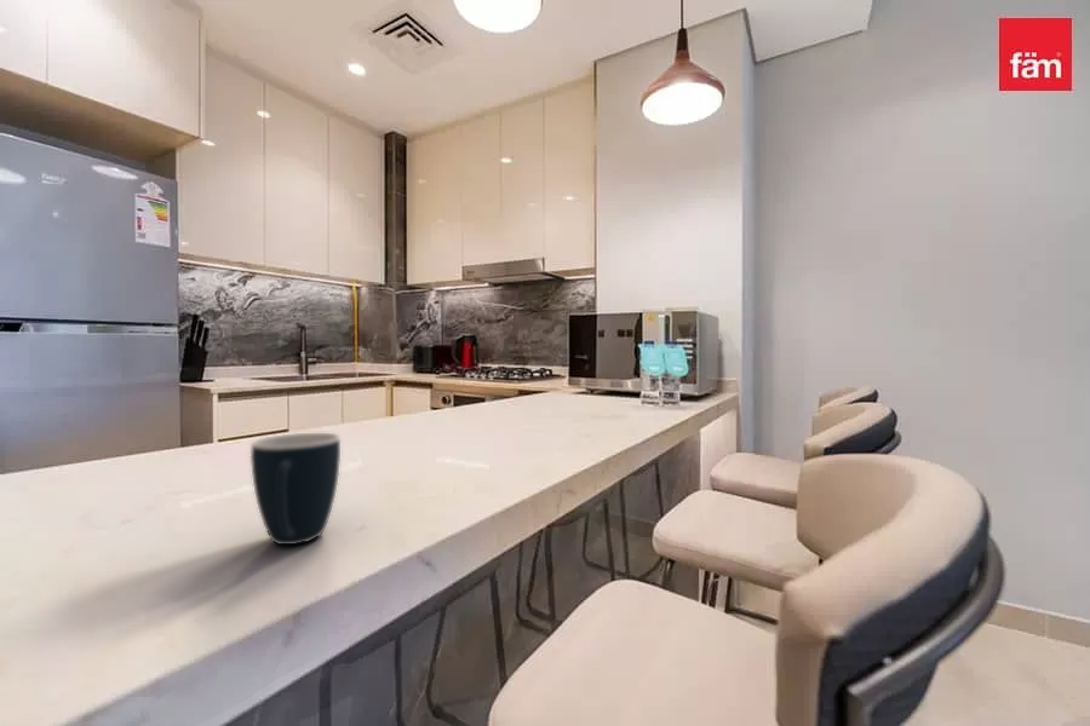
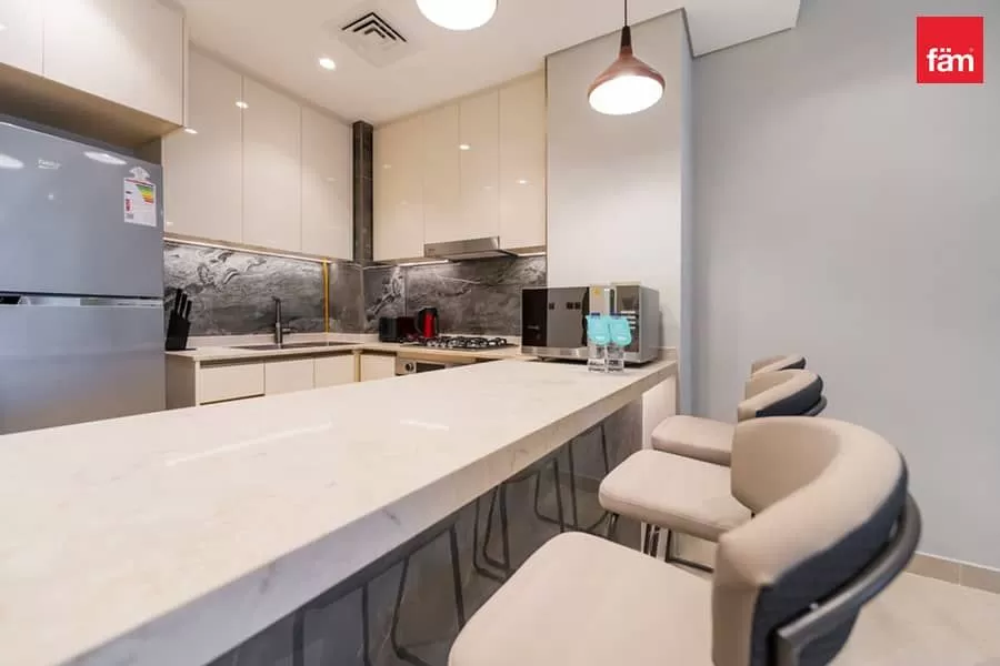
- mug [249,432,342,546]
